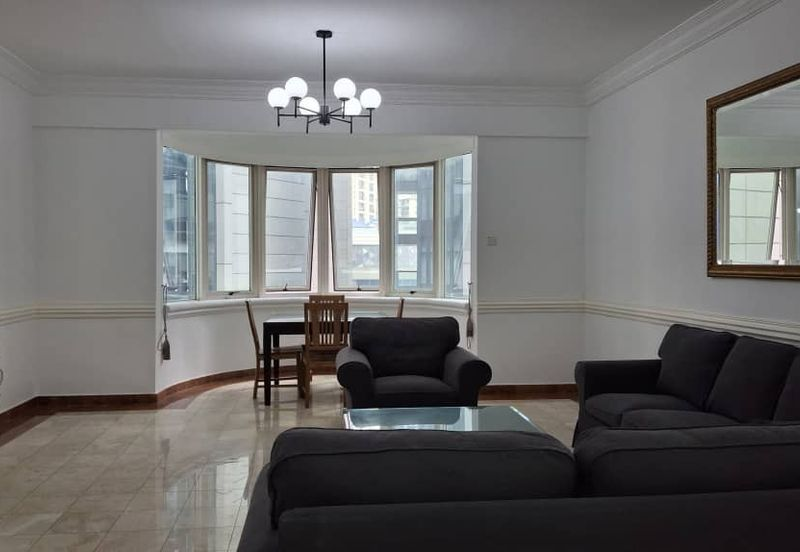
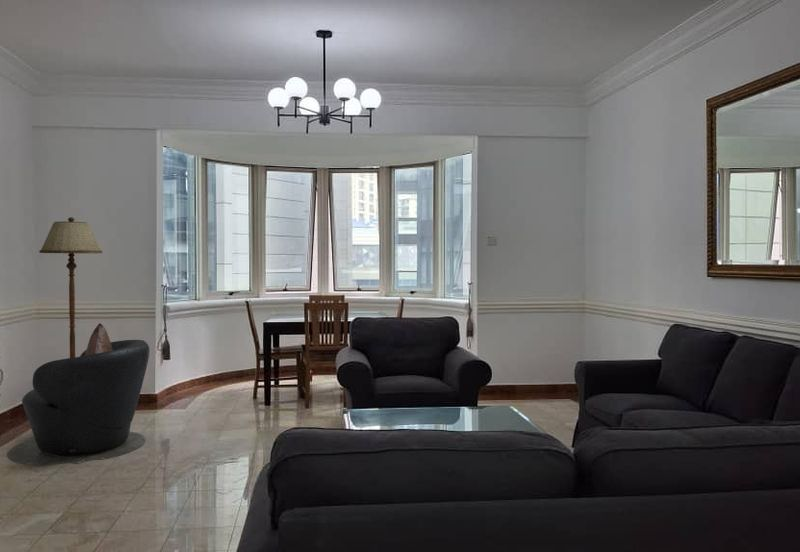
+ floor lamp [38,216,103,358]
+ leather [6,322,150,467]
